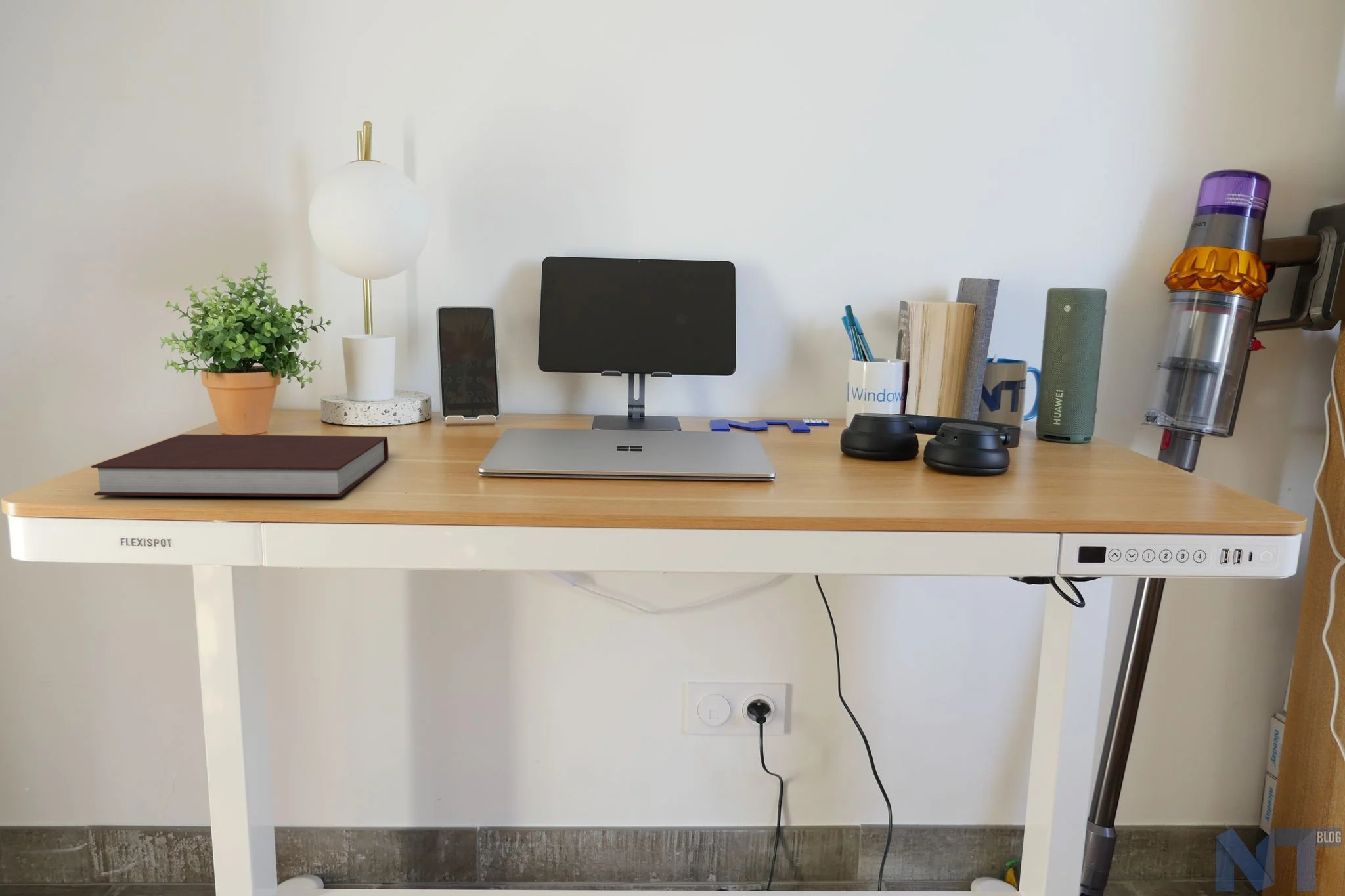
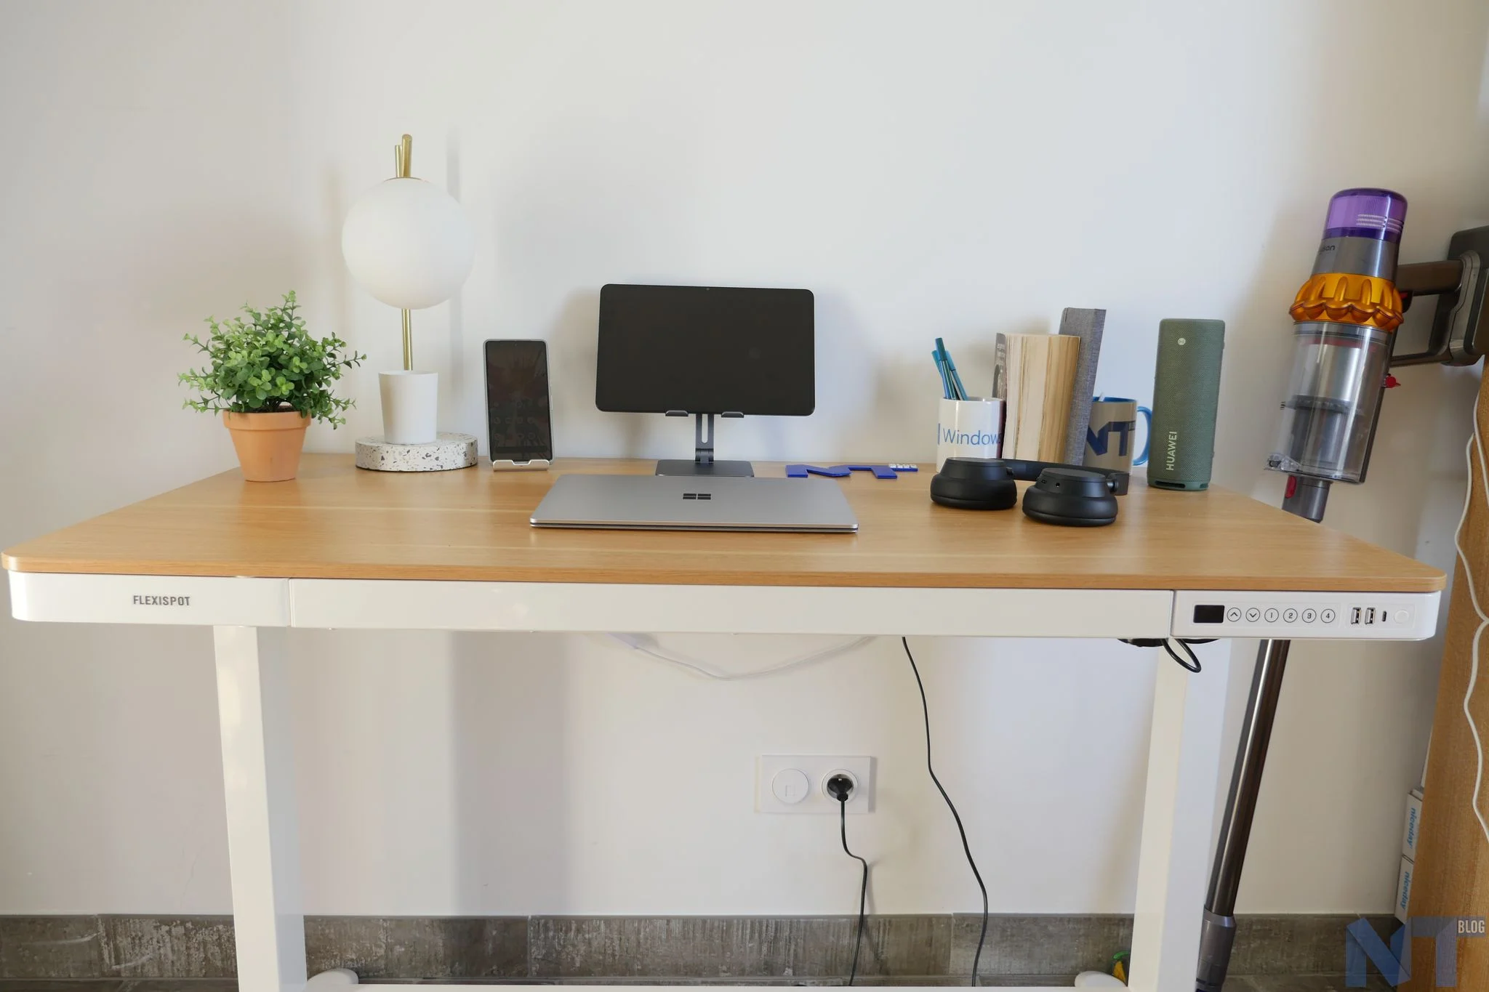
- notebook [91,434,389,498]
